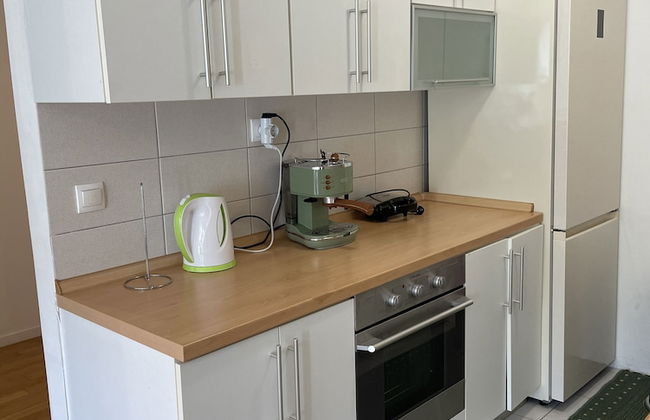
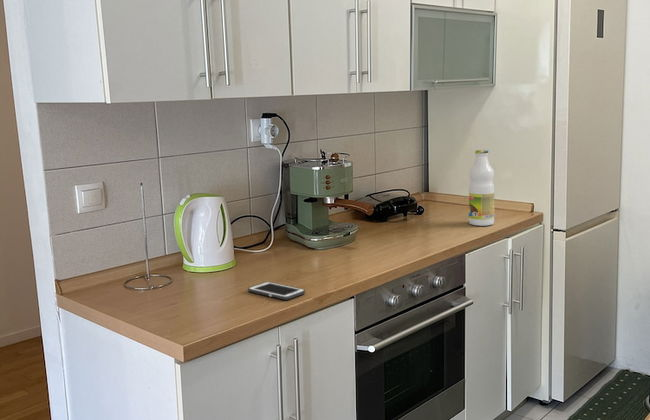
+ bottle [468,149,495,227]
+ cell phone [247,281,306,301]
